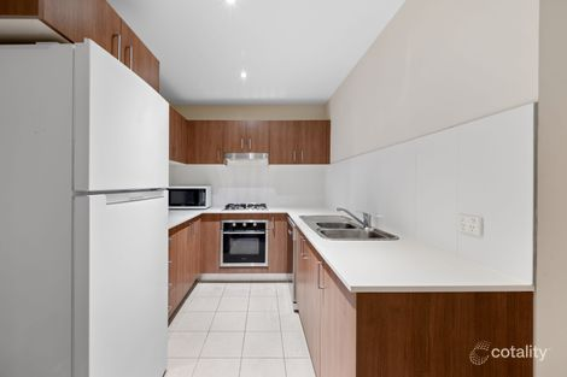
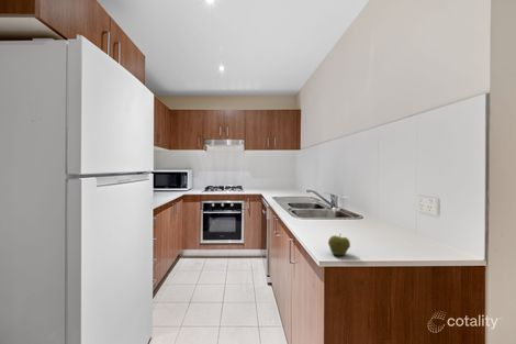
+ apple [327,234,351,256]
